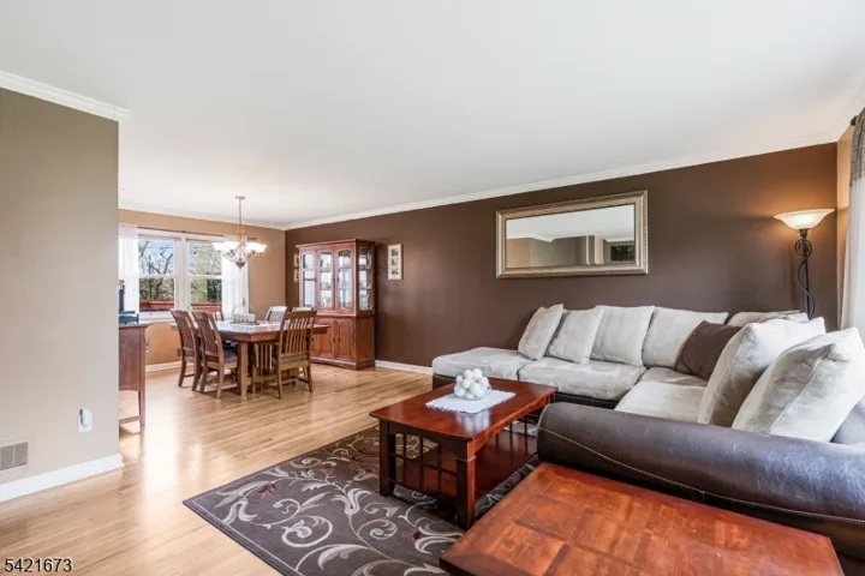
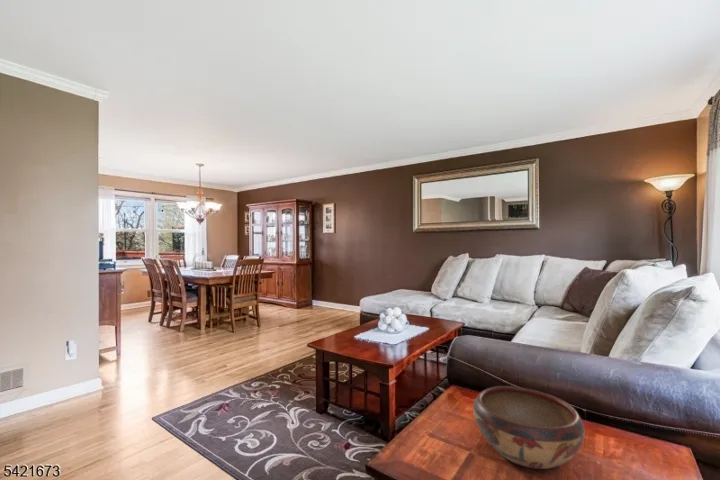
+ decorative bowl [472,385,586,470]
